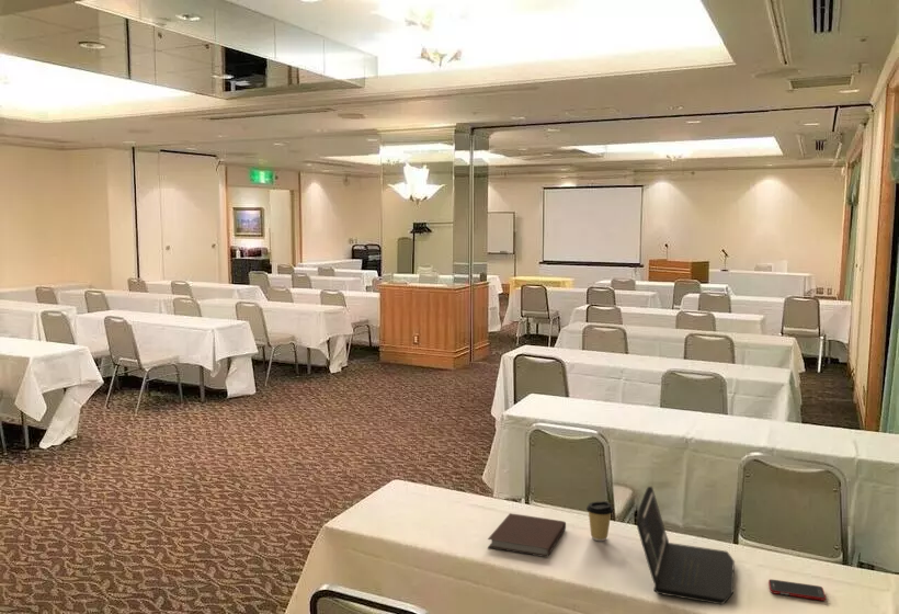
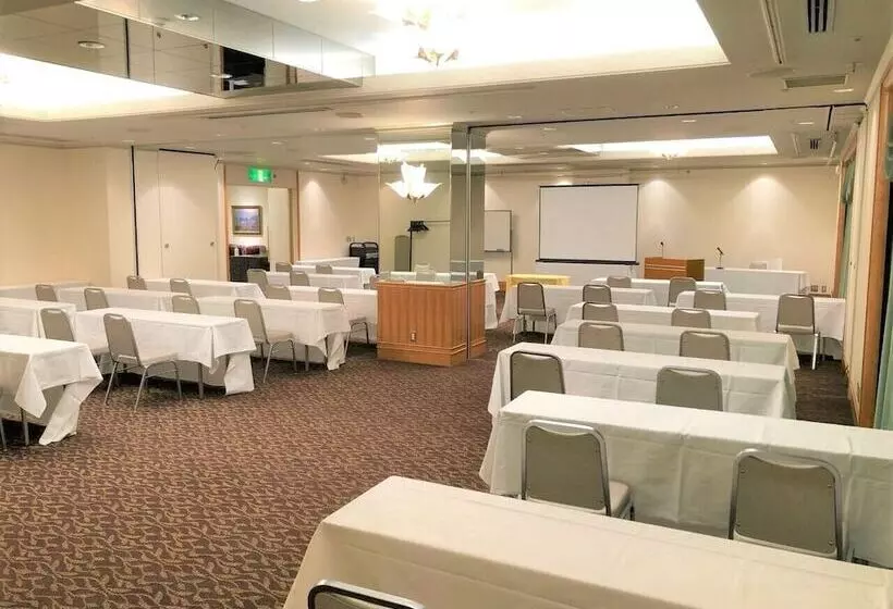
- coffee cup [585,500,614,542]
- laptop [636,486,736,605]
- cell phone [767,579,827,602]
- notebook [487,512,567,558]
